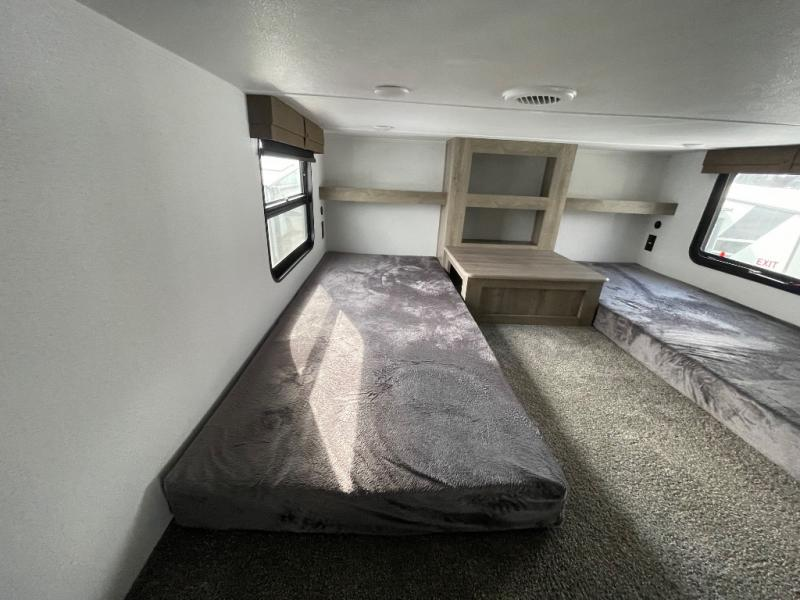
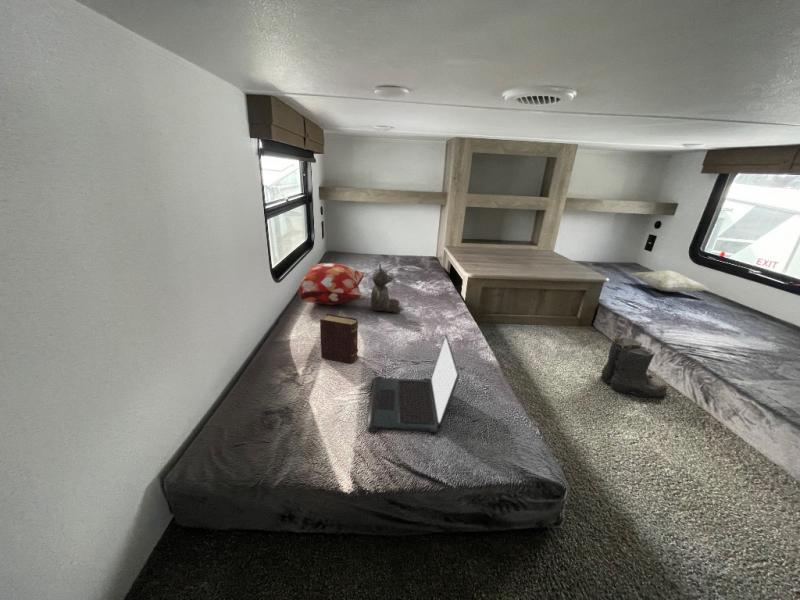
+ teddy bear [370,263,402,314]
+ decorative pillow [630,269,711,293]
+ boots [598,336,668,398]
+ laptop [366,334,460,434]
+ diary [319,313,359,365]
+ decorative pillow [298,262,365,306]
